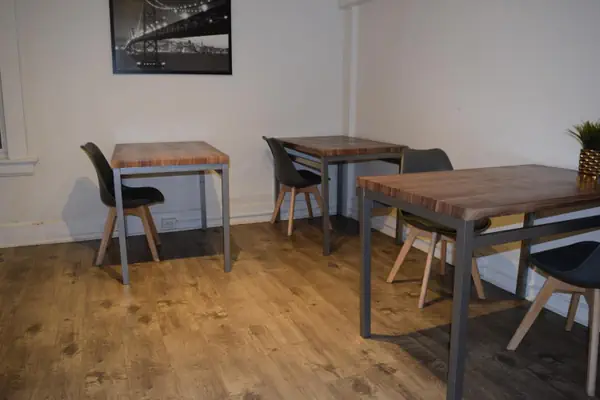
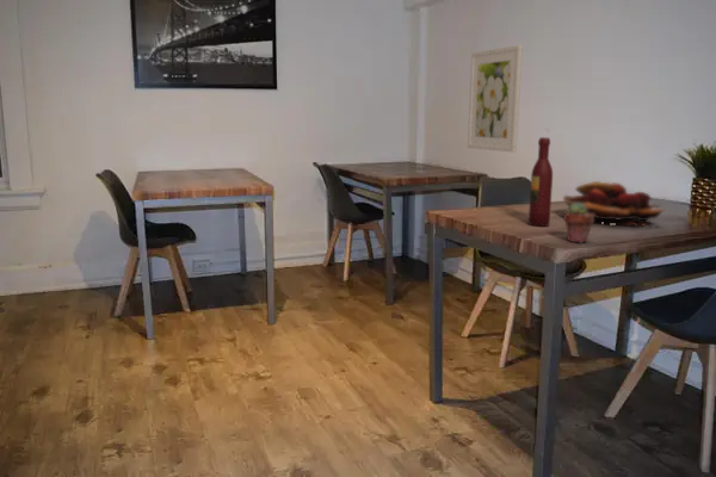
+ fruit basket [562,180,666,227]
+ potted succulent [563,203,595,243]
+ wine bottle [527,136,554,228]
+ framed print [467,44,524,153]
